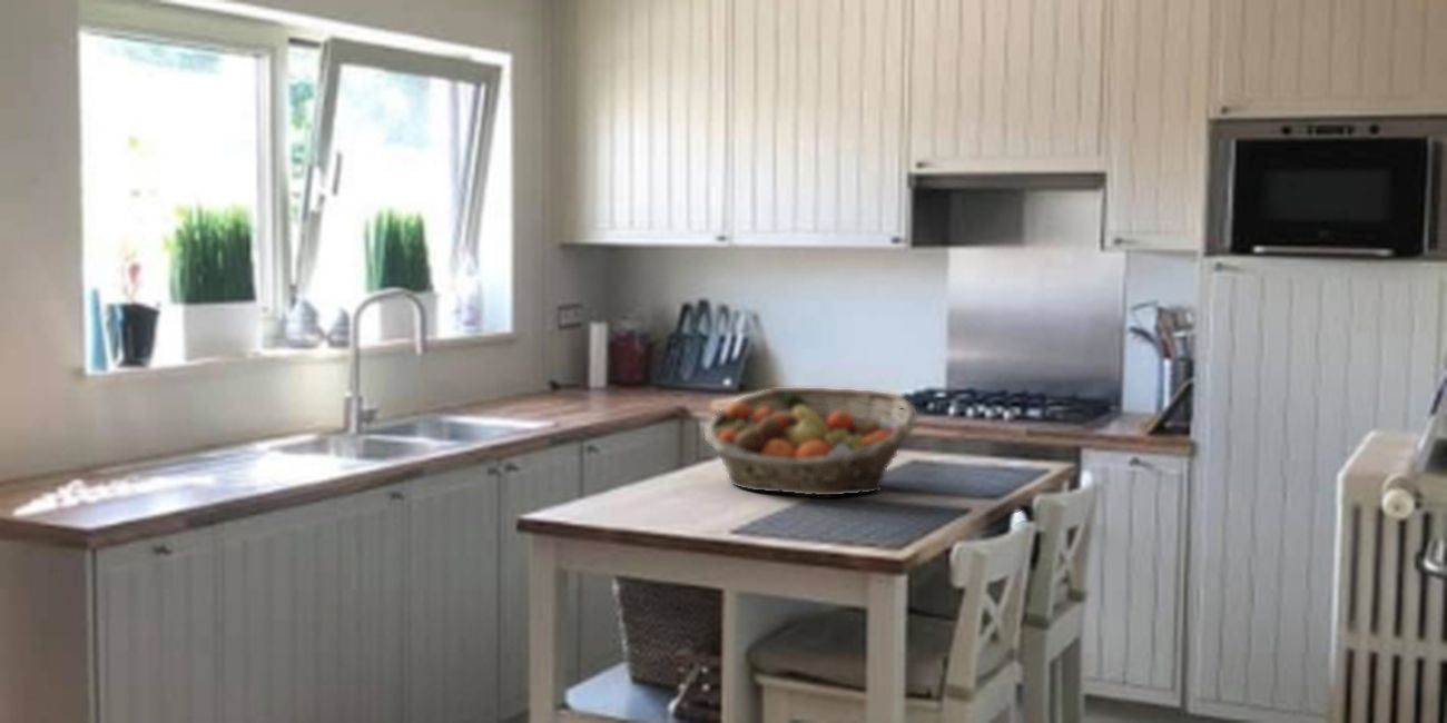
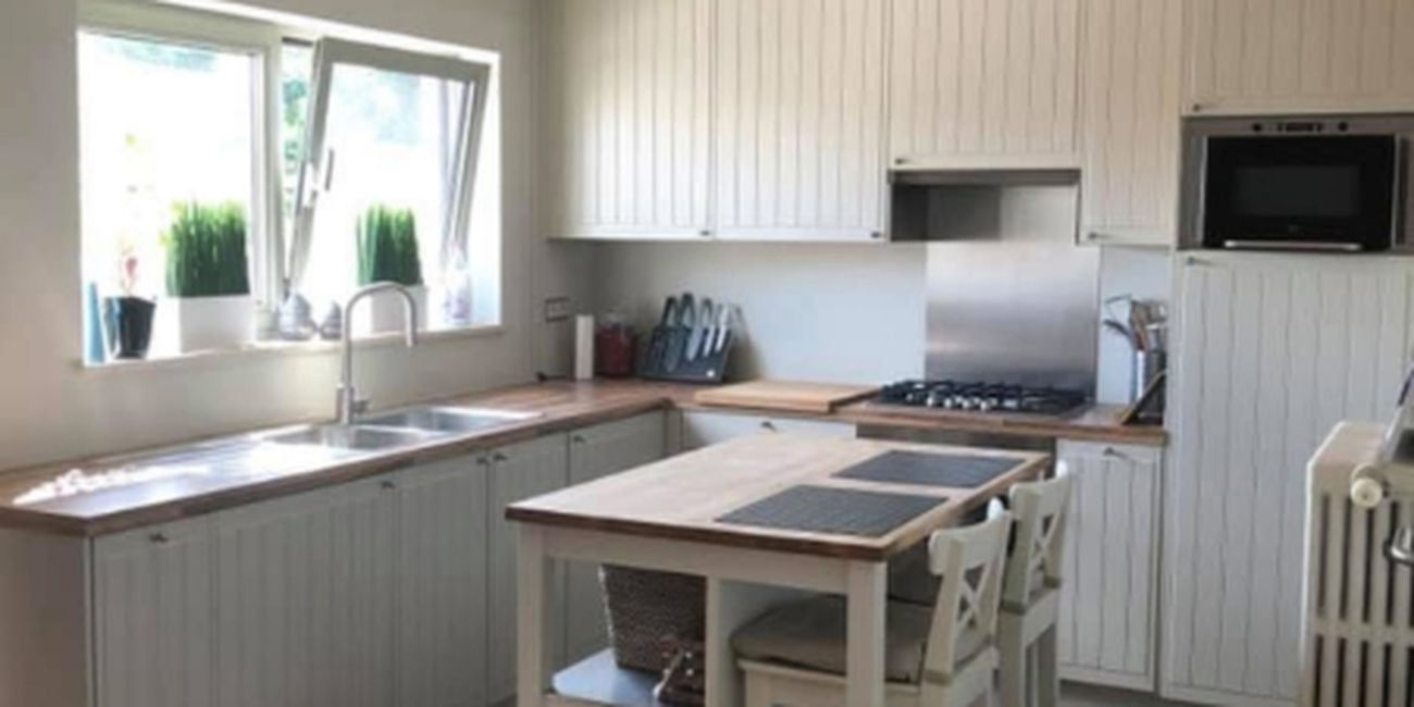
- fruit basket [702,387,918,496]
